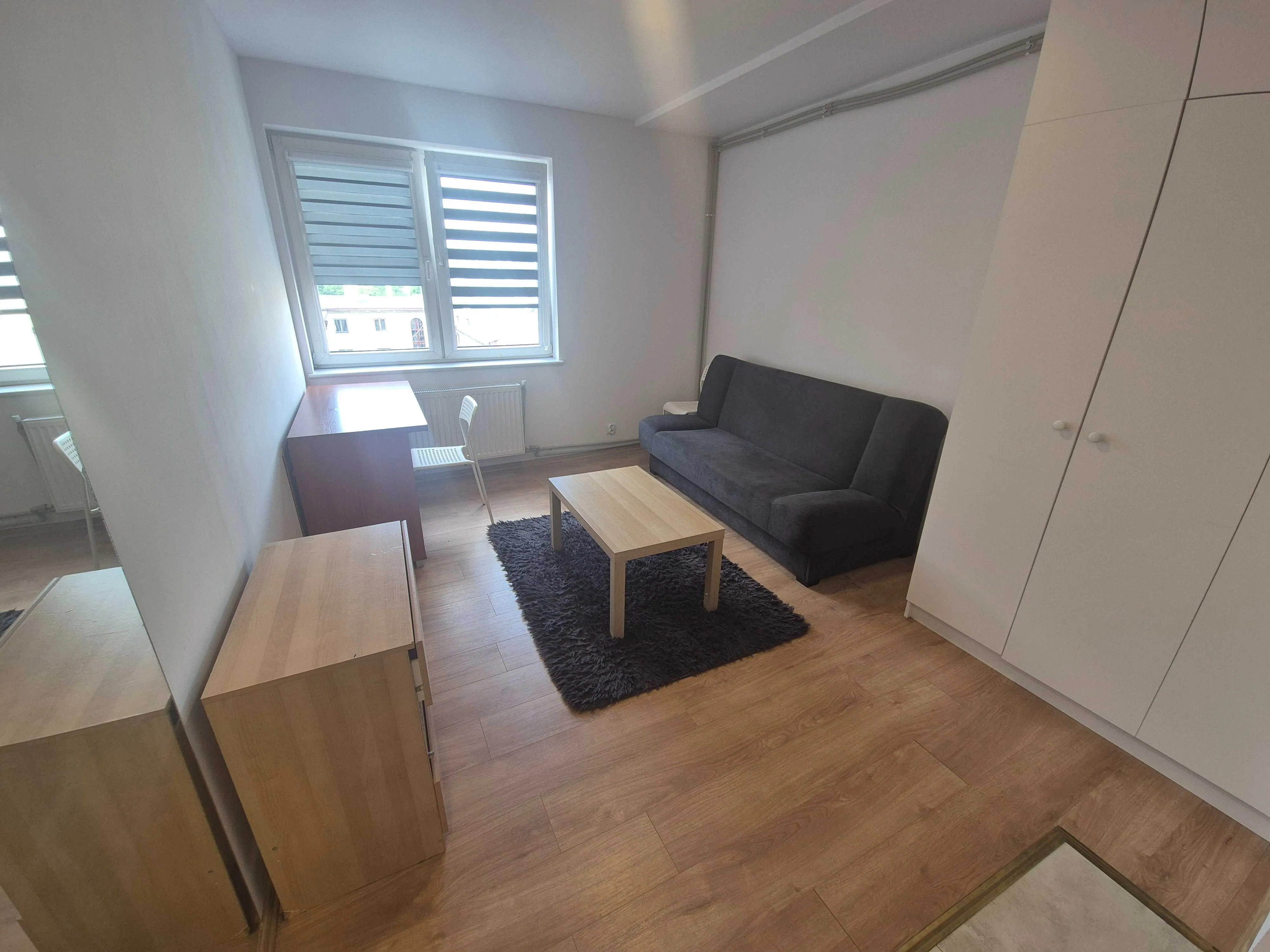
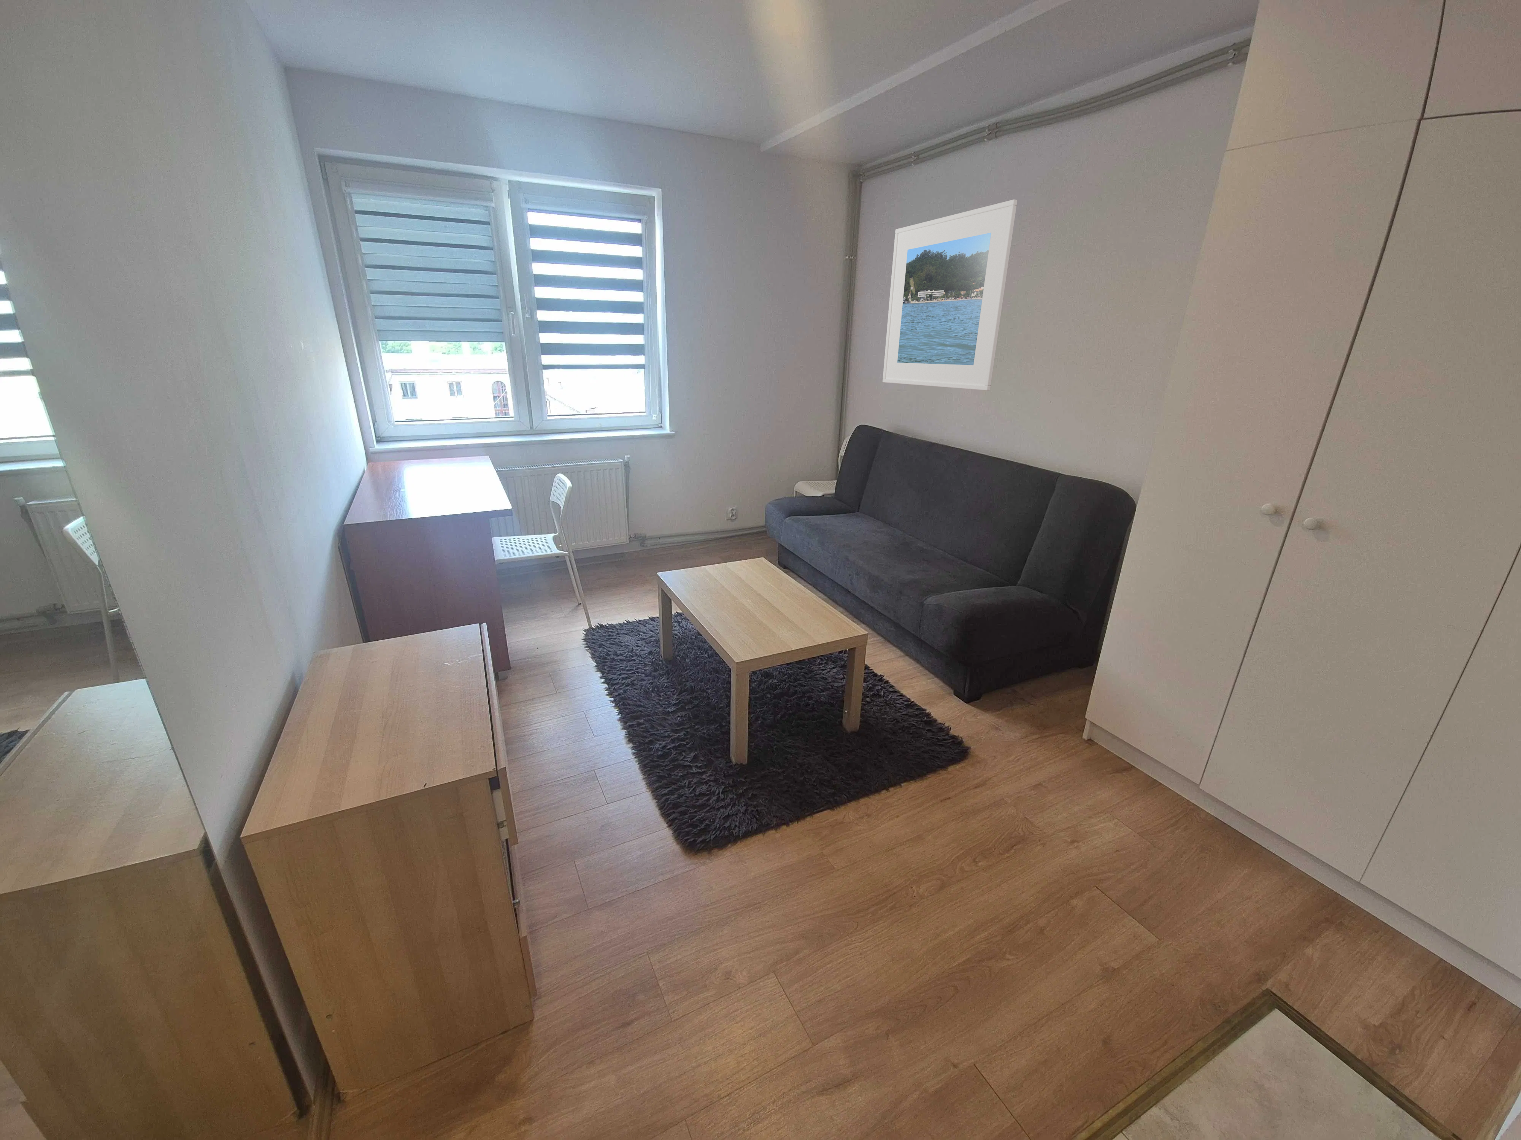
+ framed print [883,199,1018,392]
